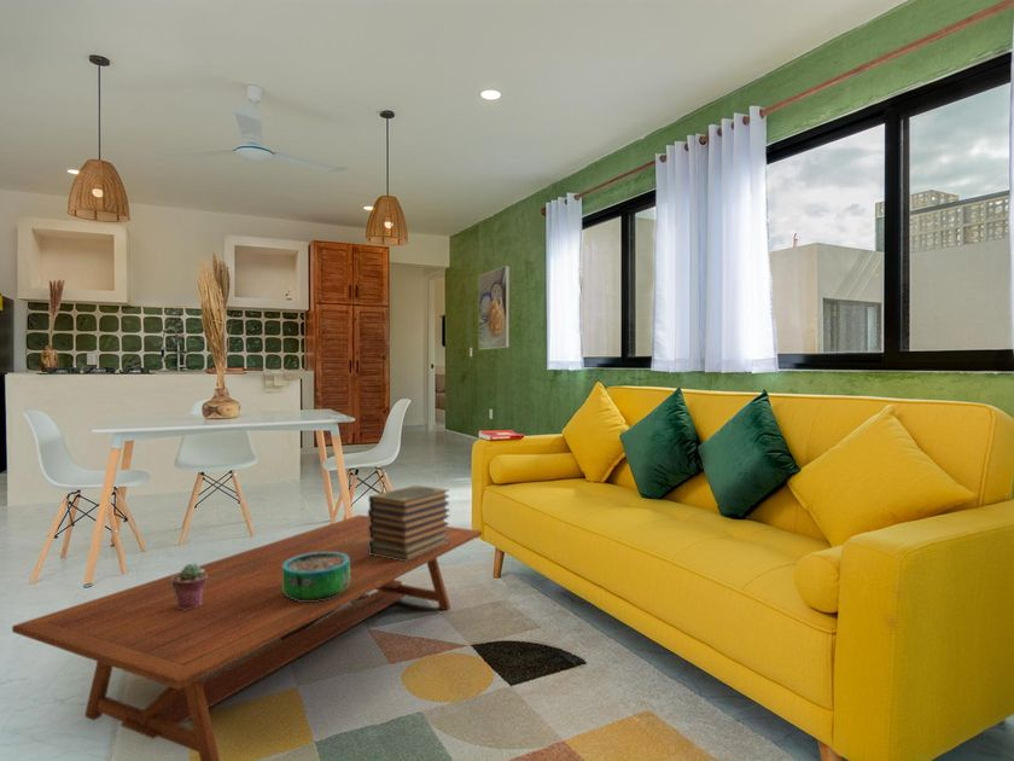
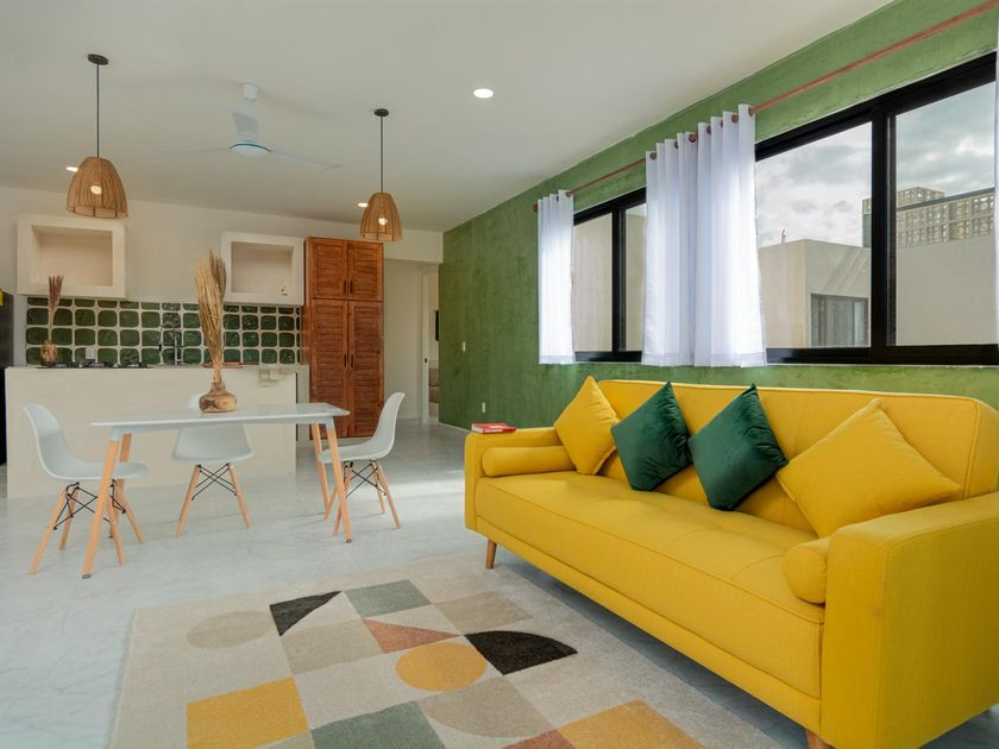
- decorative bowl [282,552,350,602]
- book stack [367,484,450,562]
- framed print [478,265,511,350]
- potted succulent [171,562,208,610]
- coffee table [11,513,483,761]
